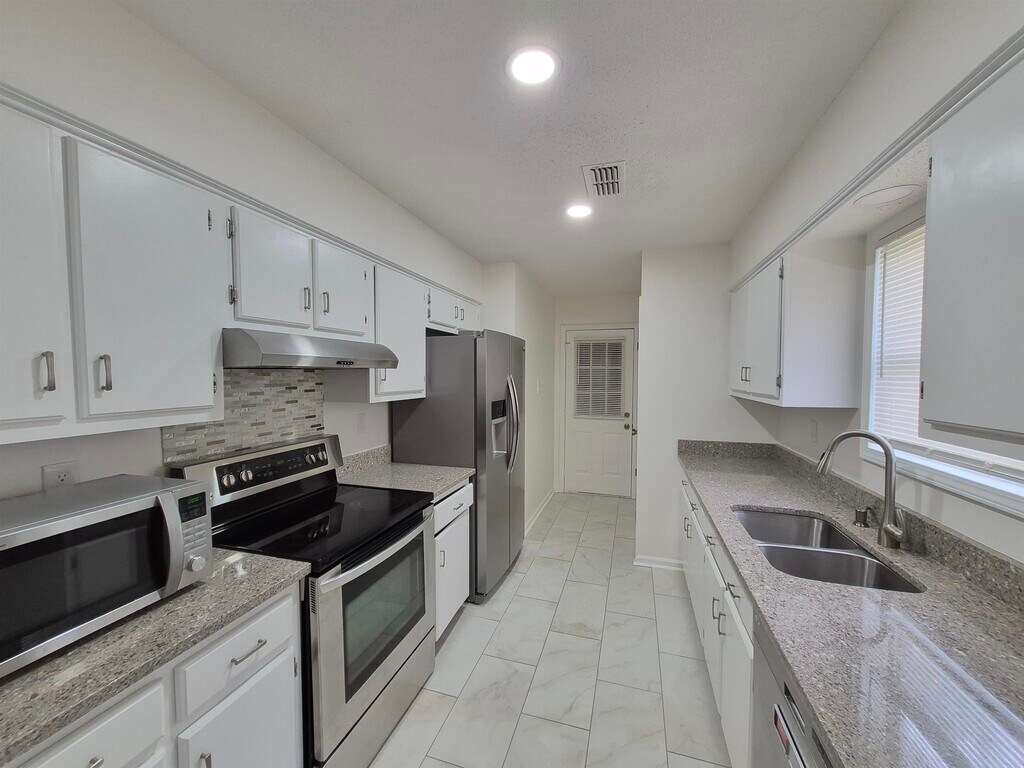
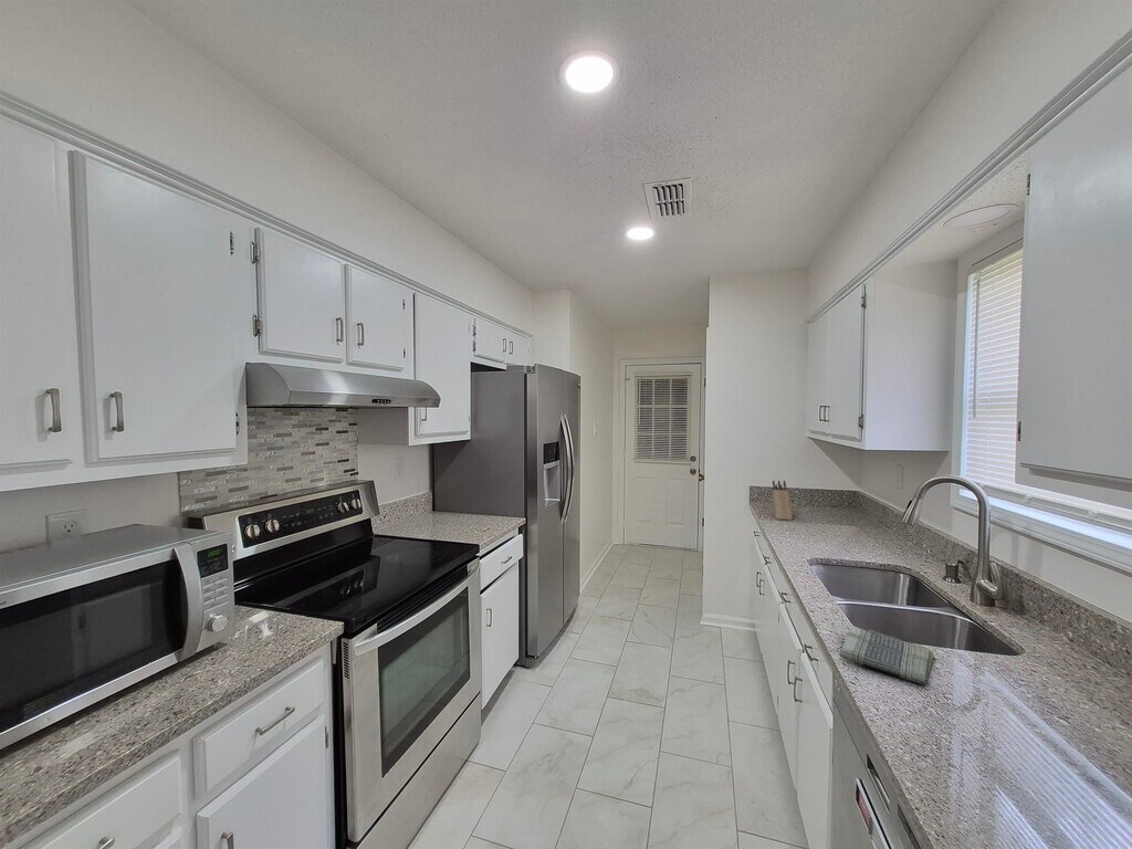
+ dish towel [838,625,934,686]
+ knife block [771,480,794,522]
